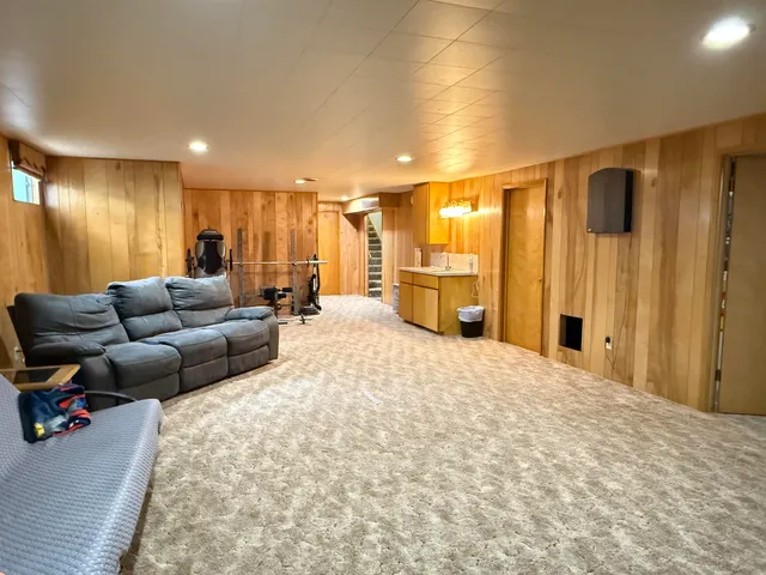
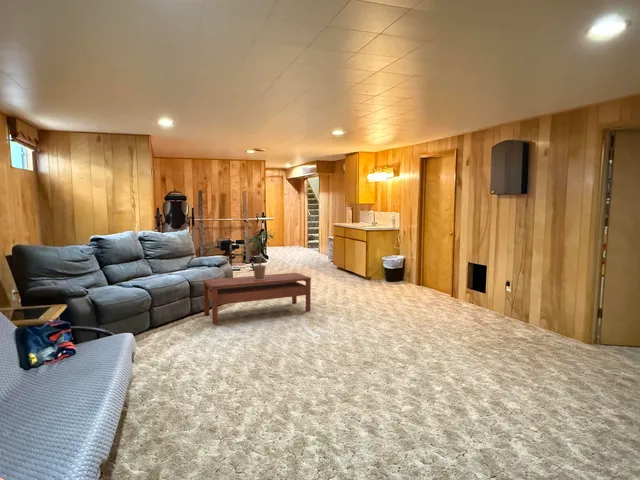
+ potted plant [245,228,276,280]
+ coffee table [202,272,312,325]
